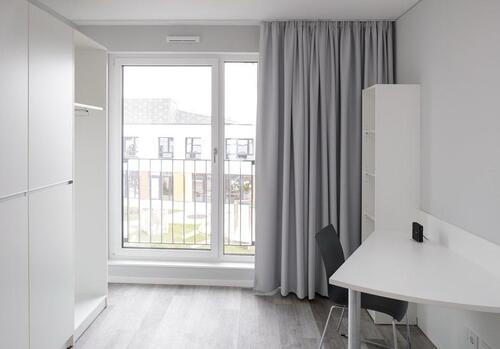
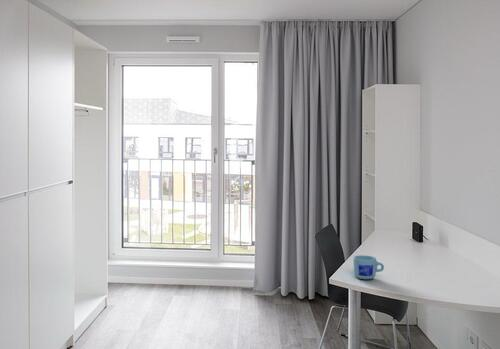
+ mug [352,254,385,280]
